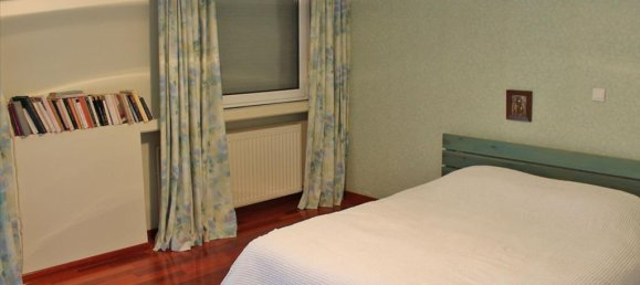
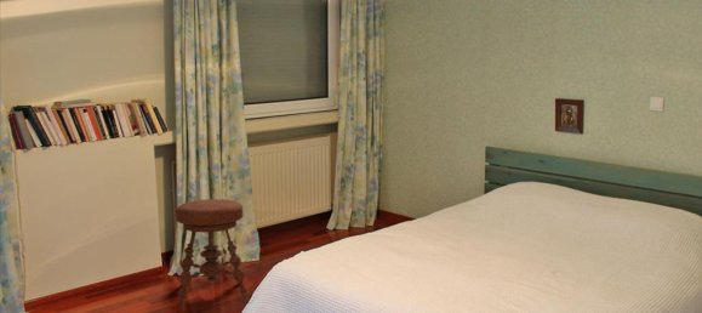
+ stool [175,198,250,311]
